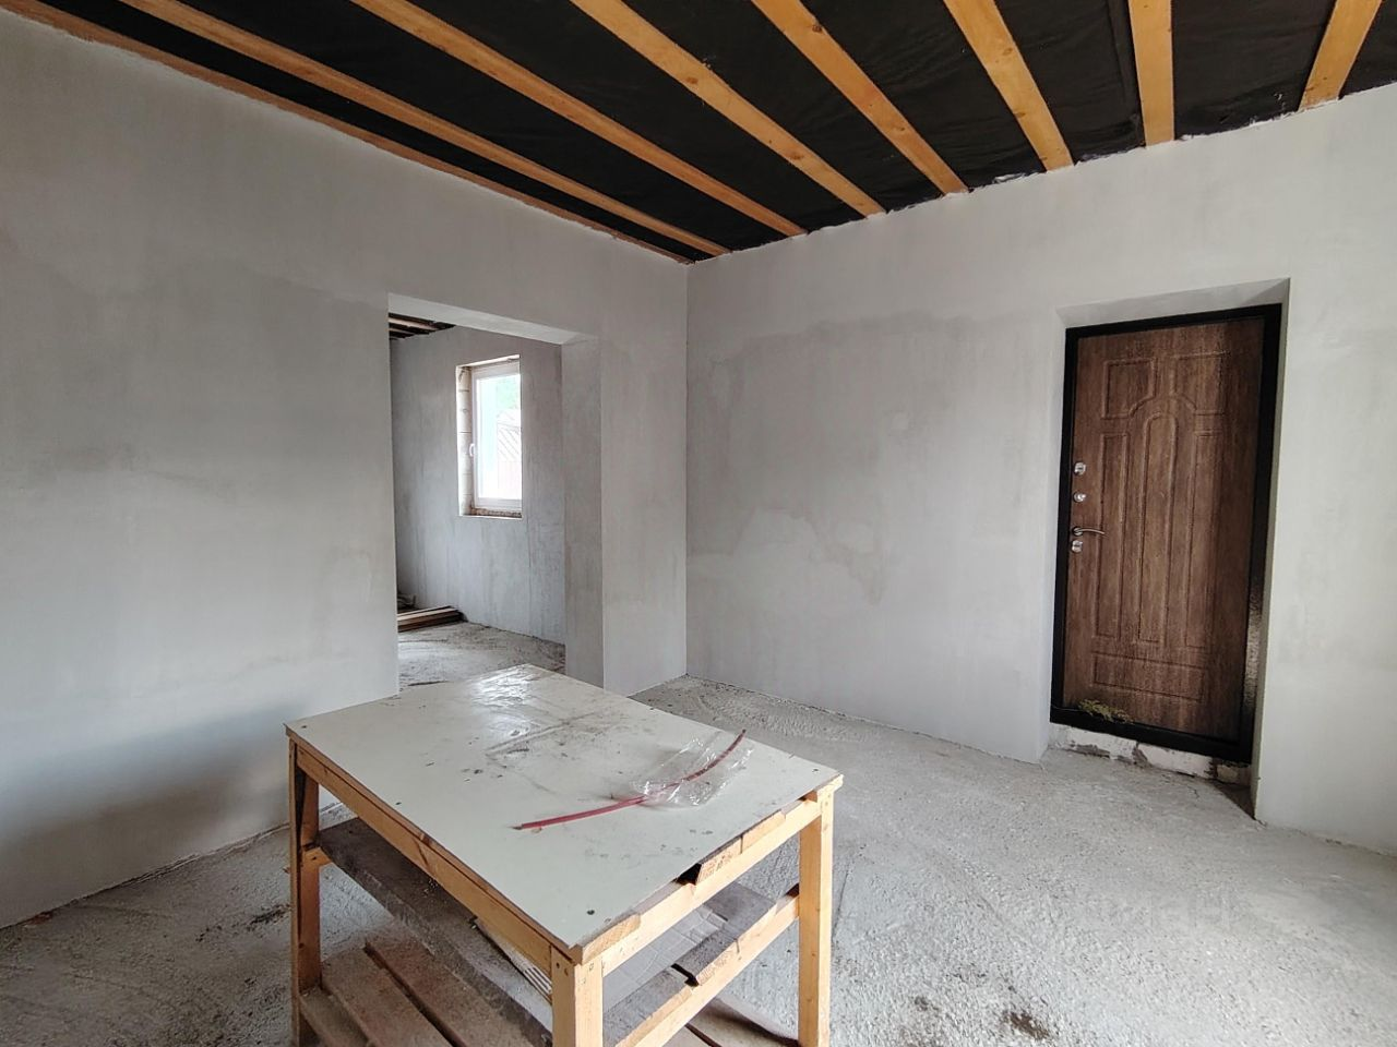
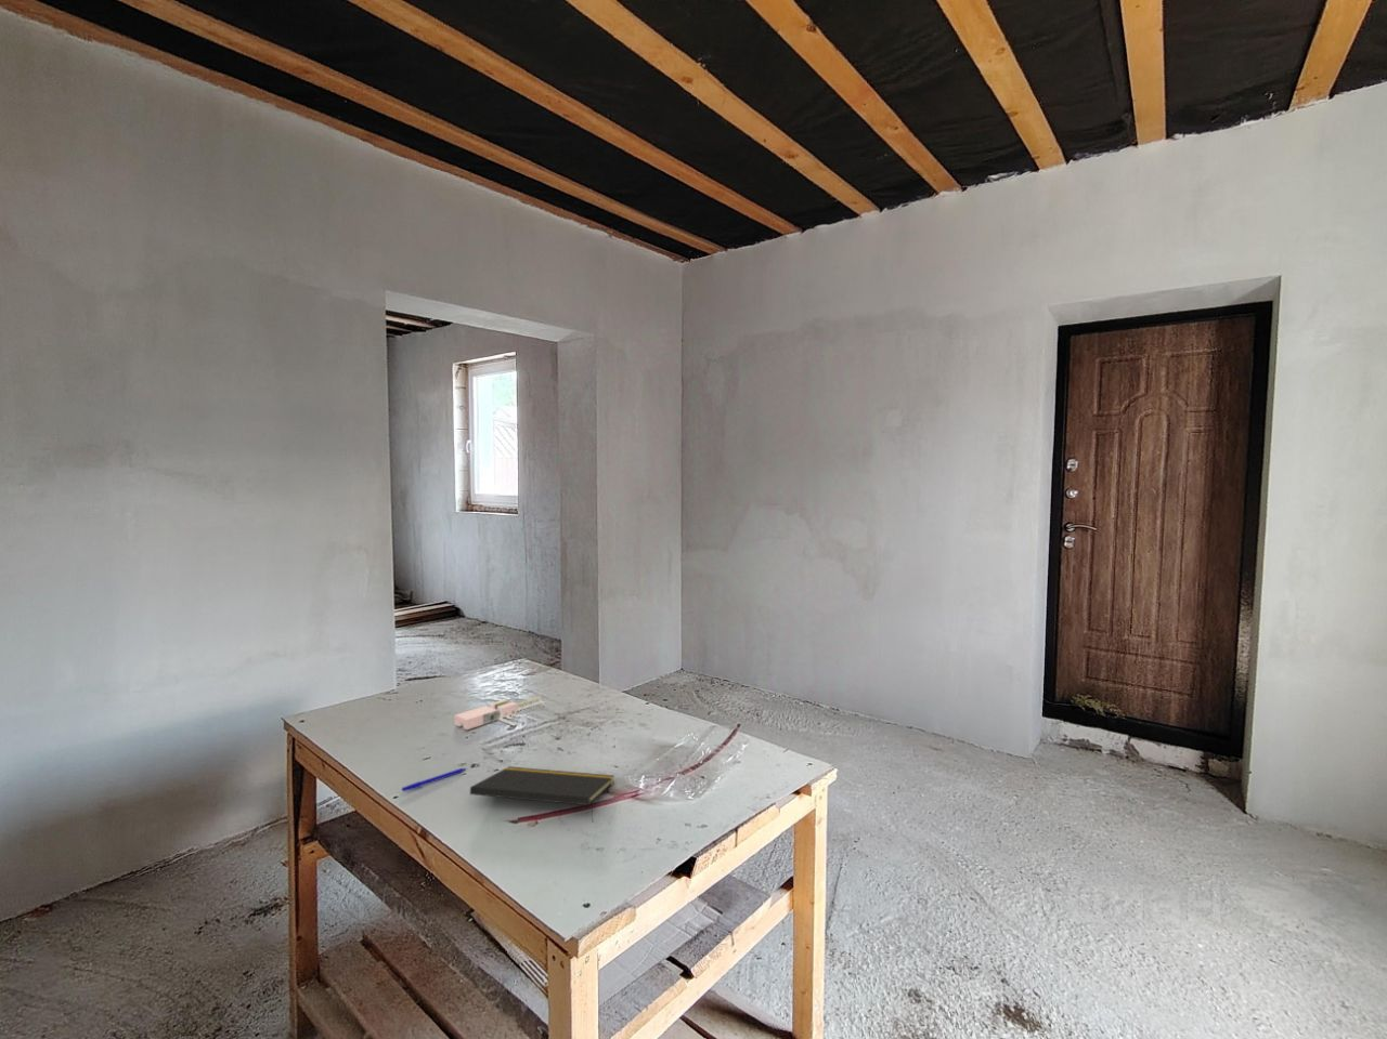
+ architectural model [454,695,545,730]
+ notepad [470,765,616,823]
+ pen [401,767,467,792]
